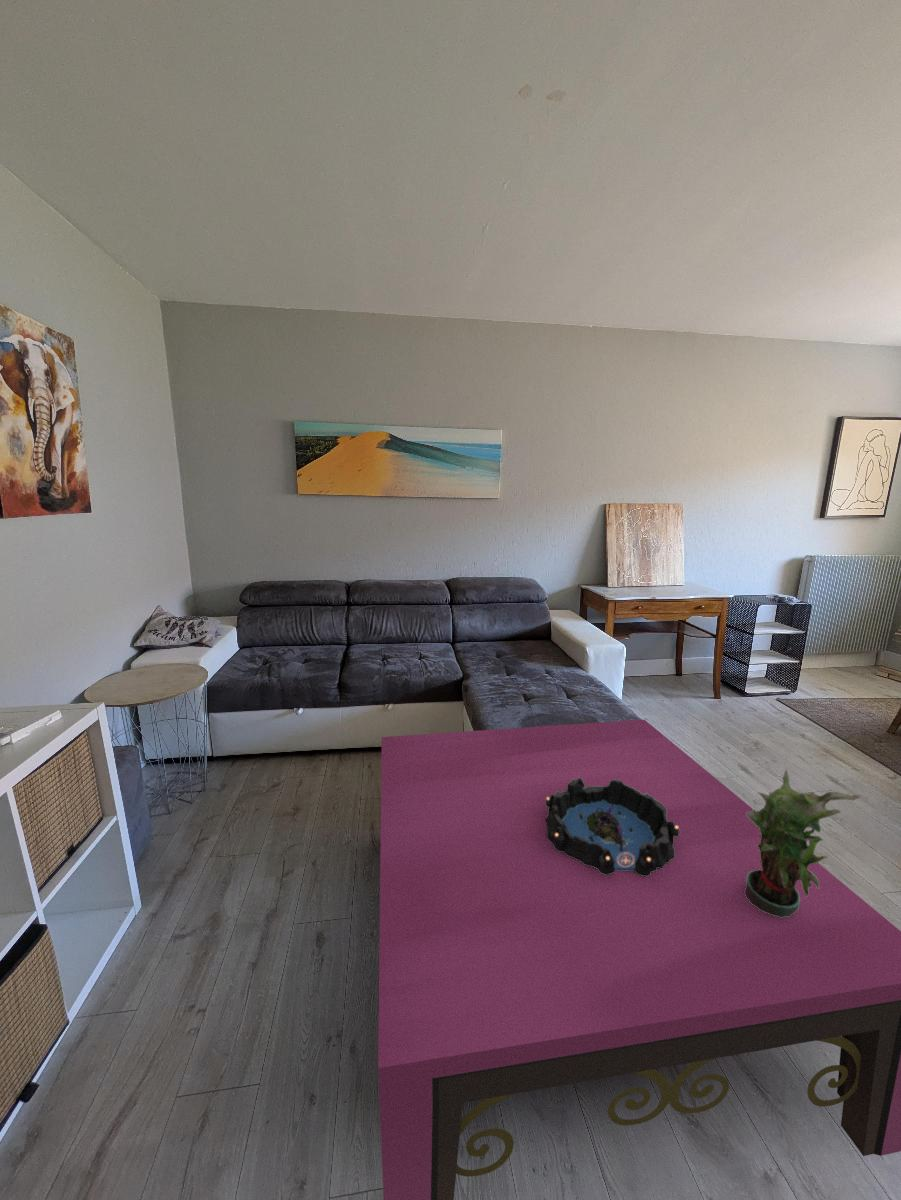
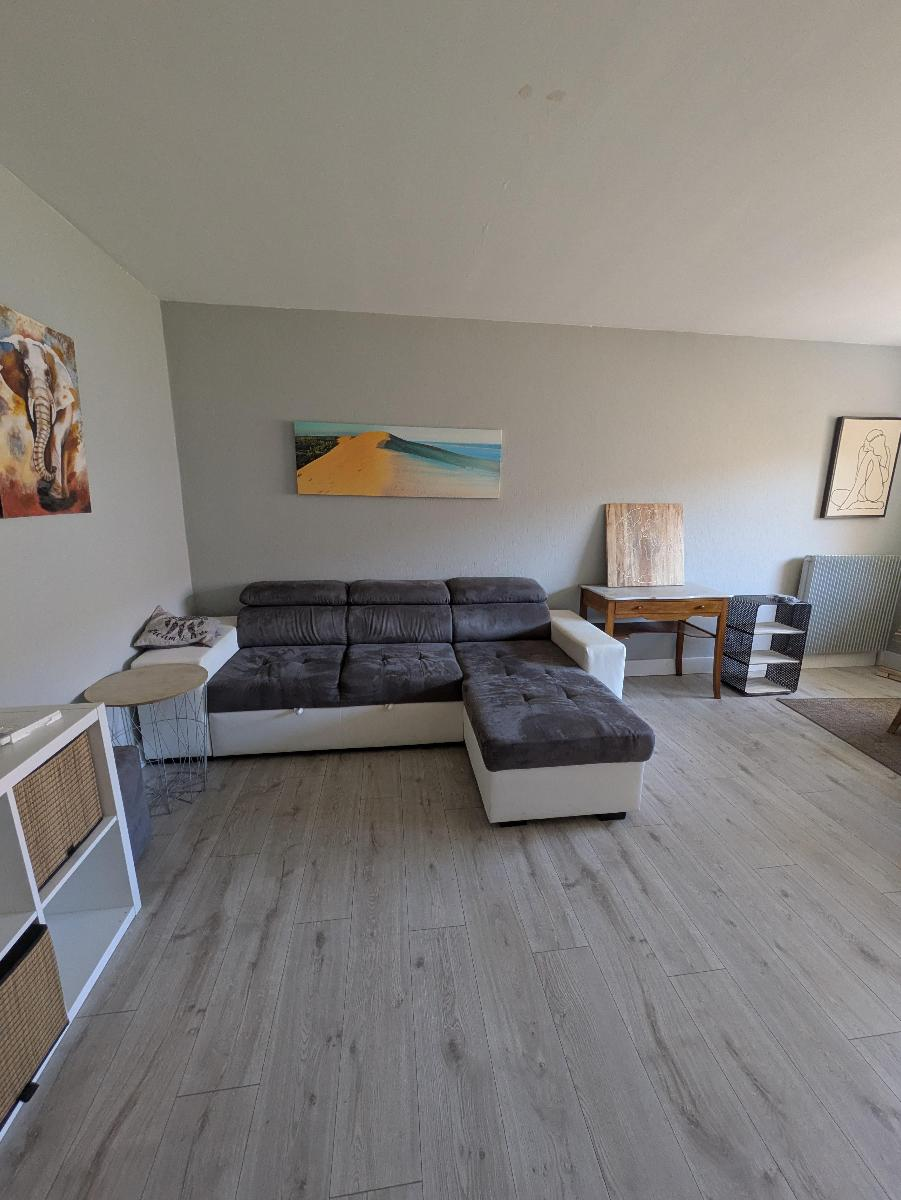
- coffee table [377,718,901,1200]
- potted plant [744,768,861,918]
- decorative bowl [545,777,680,877]
